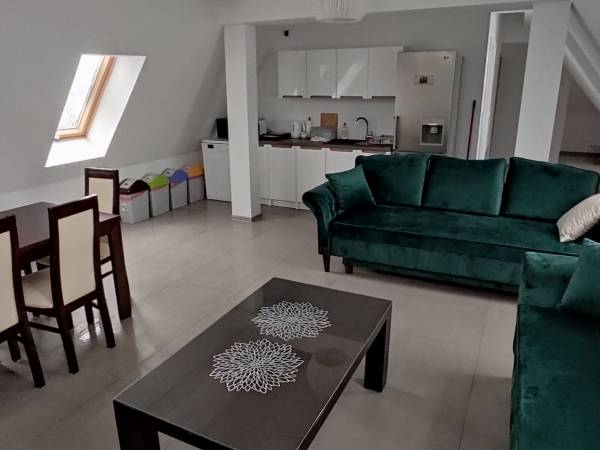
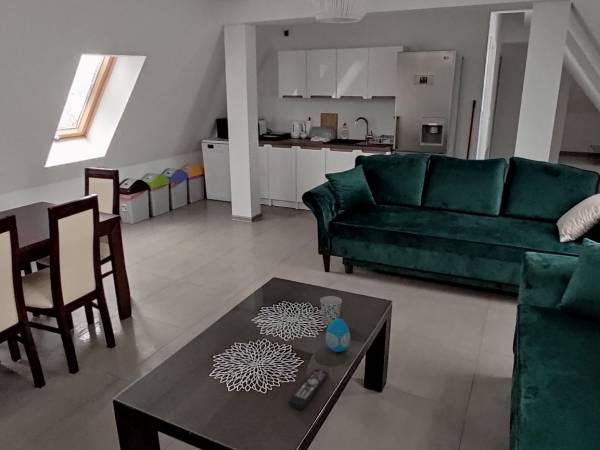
+ cup [319,295,343,326]
+ decorative egg [325,318,351,353]
+ remote control [287,368,330,410]
